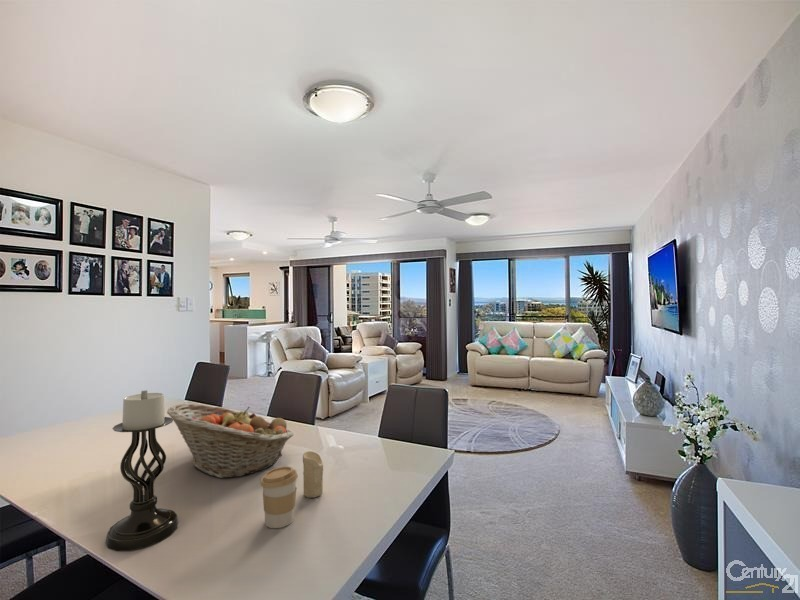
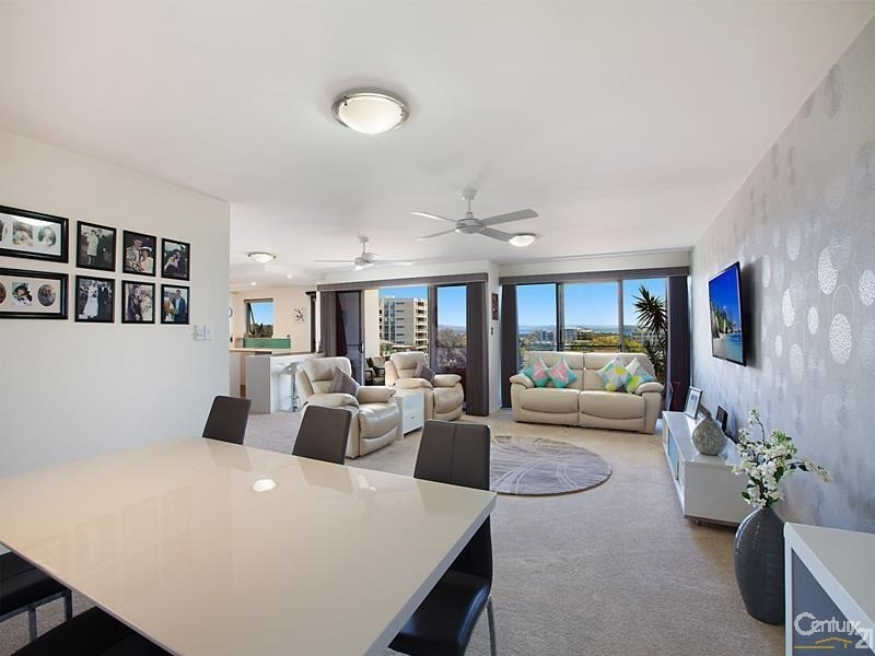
- candle holder [104,389,179,552]
- fruit basket [166,403,294,479]
- coffee cup [259,465,299,529]
- candle [302,450,324,499]
